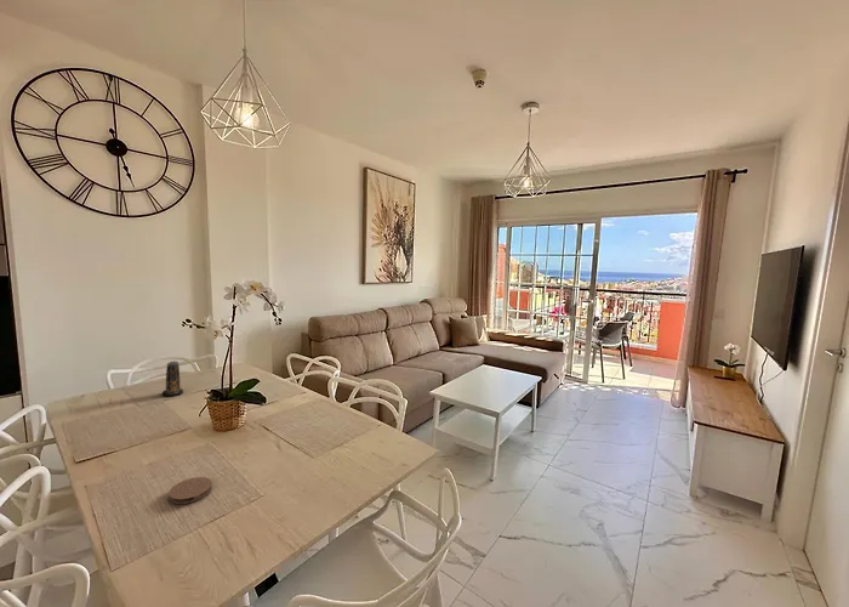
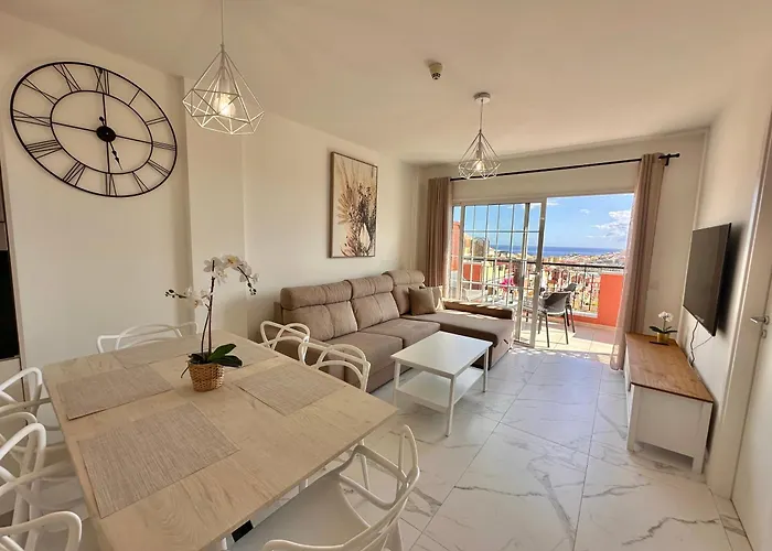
- candle [161,361,184,397]
- coaster [167,476,213,505]
